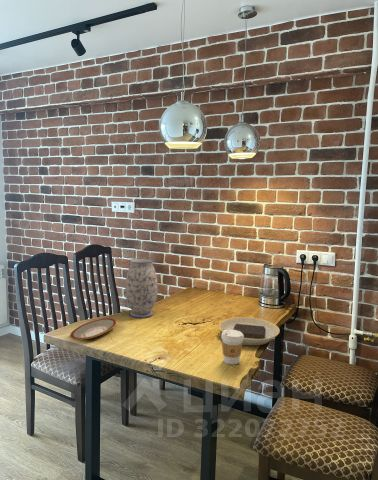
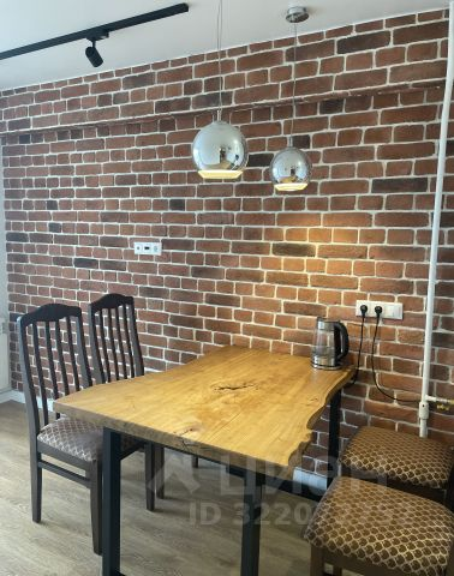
- vase [124,257,159,319]
- plate [218,316,281,346]
- plate [69,317,117,341]
- coffee cup [220,330,244,365]
